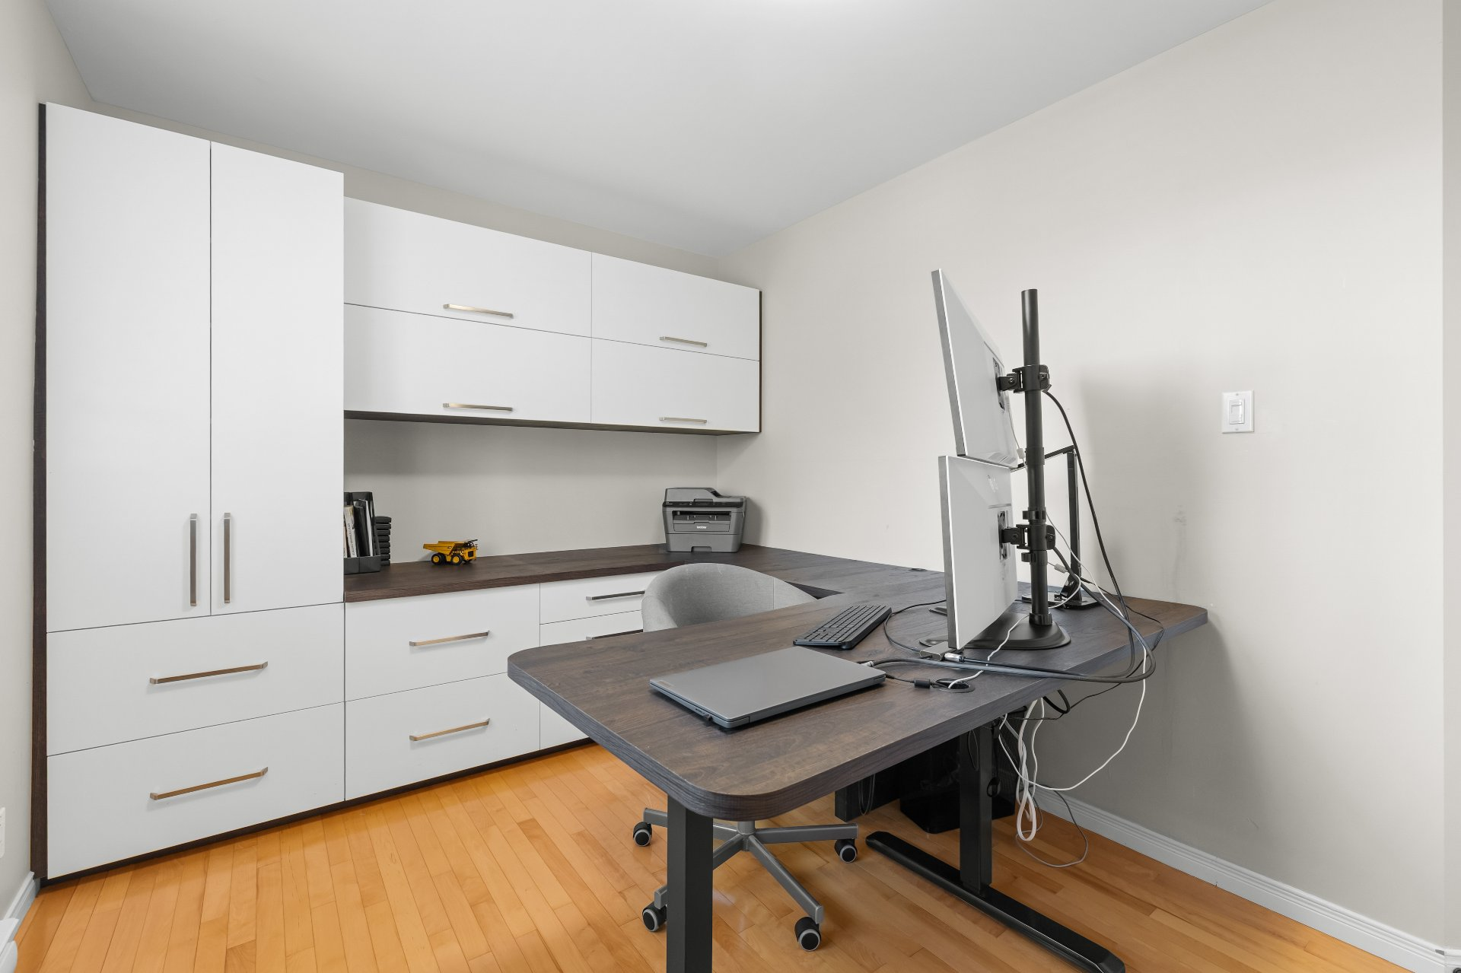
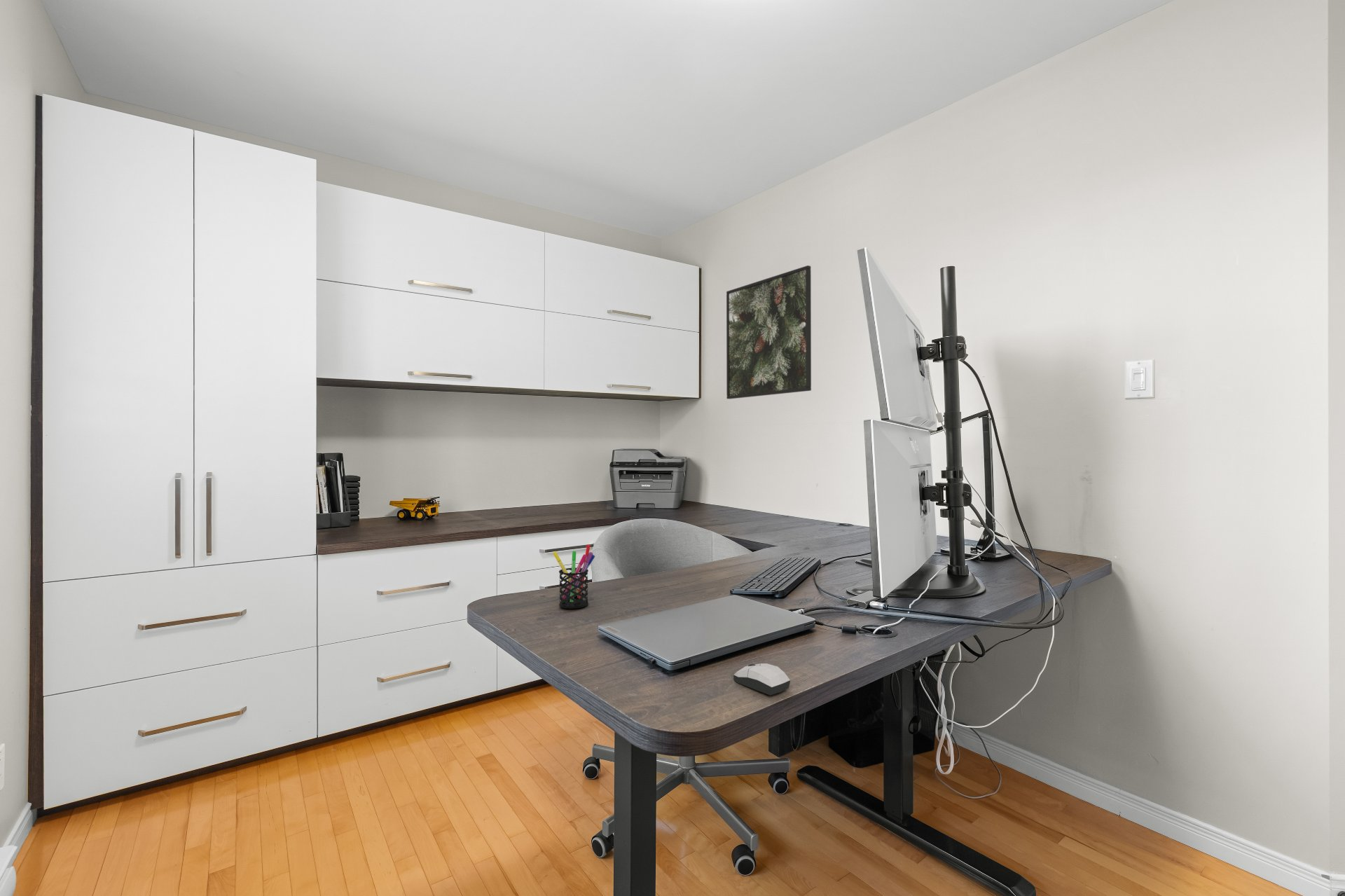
+ pen holder [552,544,595,609]
+ computer mouse [733,663,791,696]
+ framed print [726,265,812,400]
